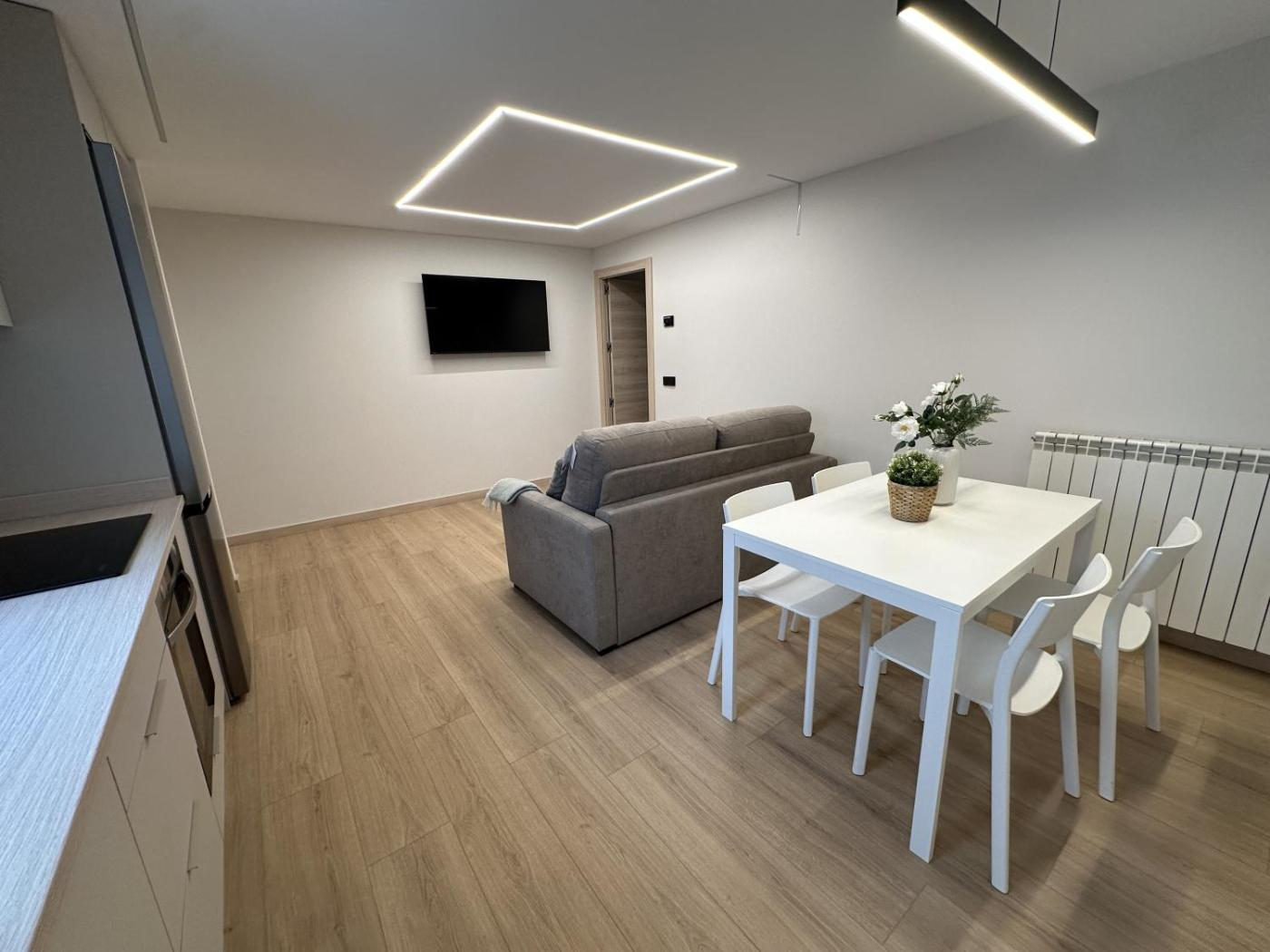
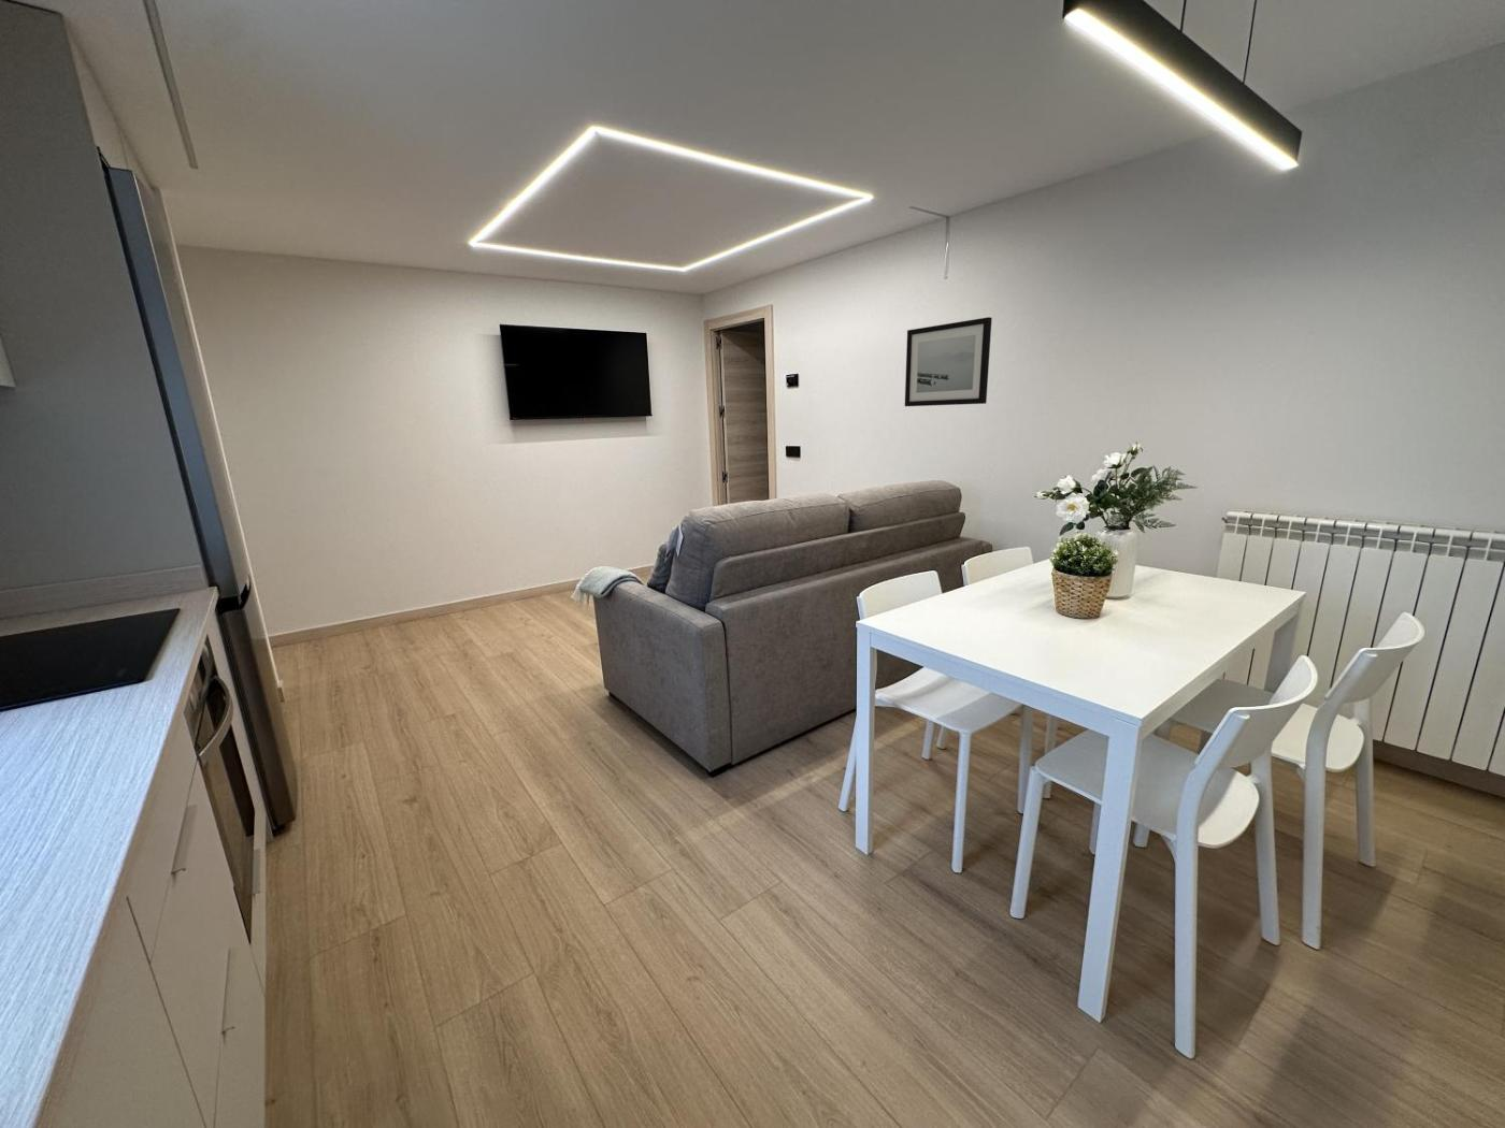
+ wall art [904,316,993,408]
